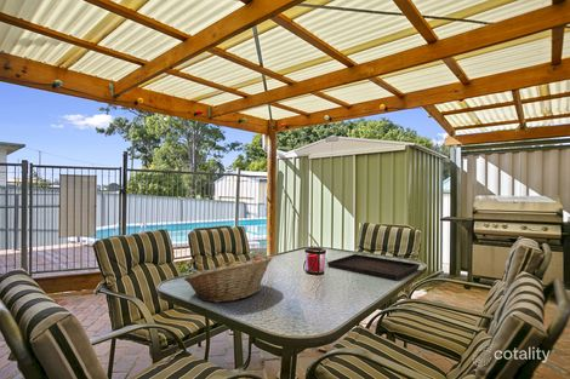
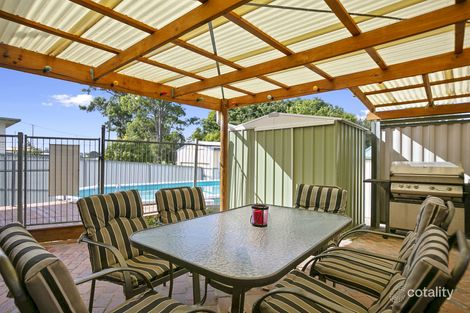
- fruit basket [183,254,274,304]
- serving tray [326,253,421,281]
